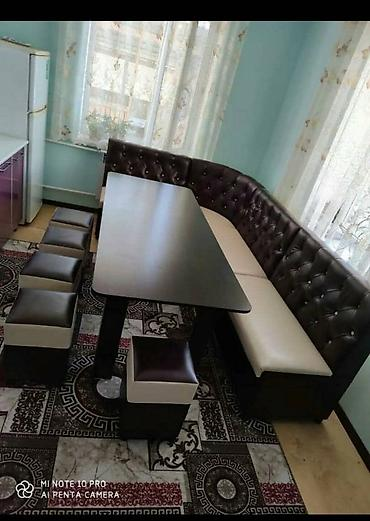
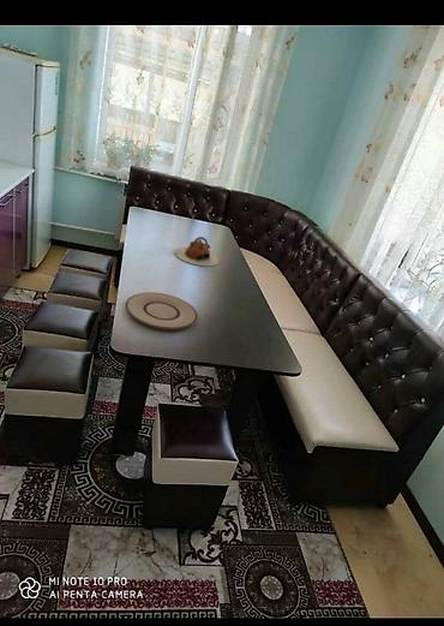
+ plate [125,291,198,332]
+ teapot [173,236,220,267]
